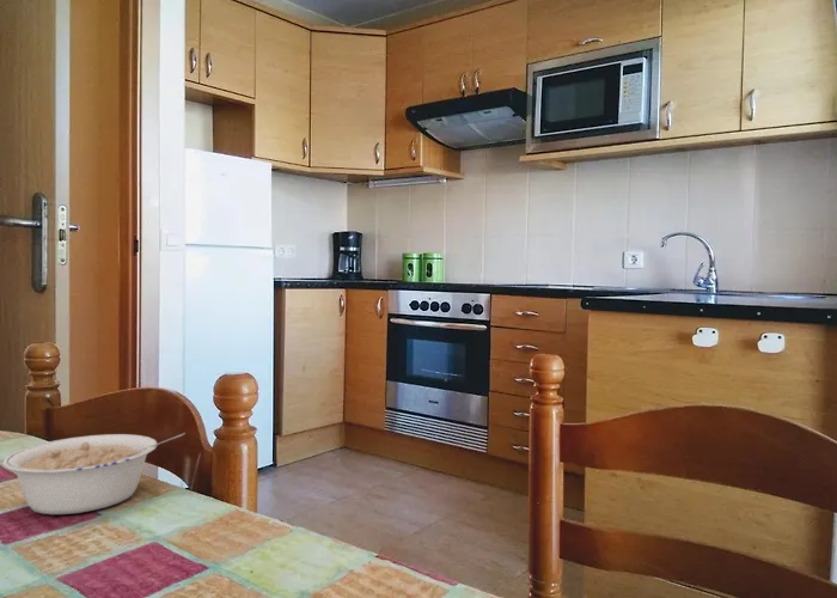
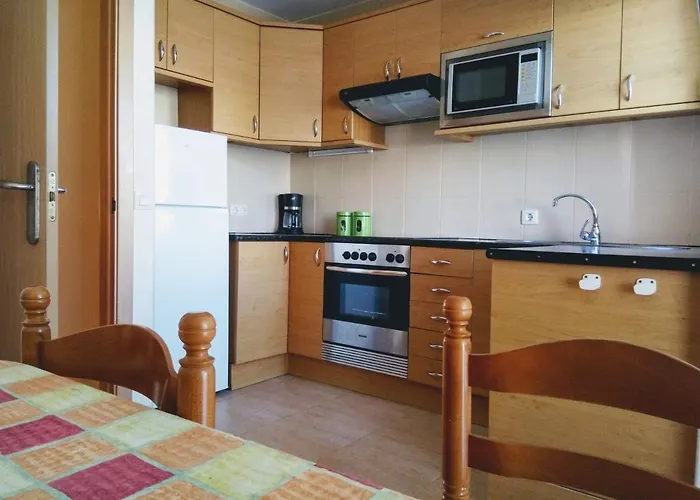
- legume [1,432,187,515]
